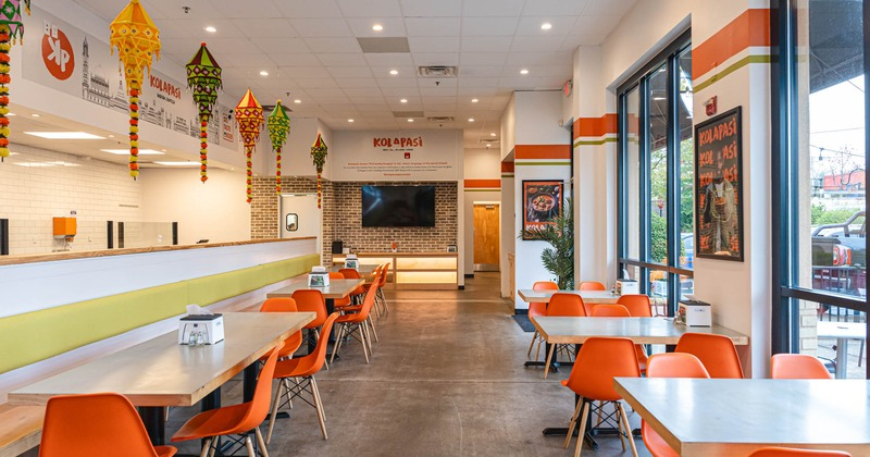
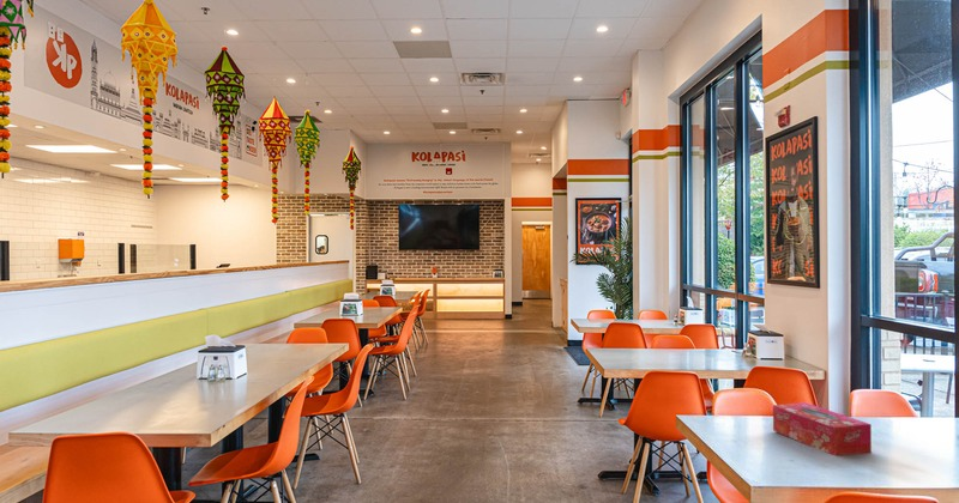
+ tissue box [772,401,873,456]
